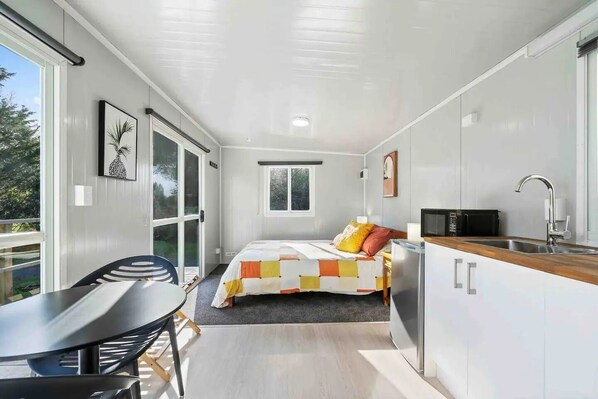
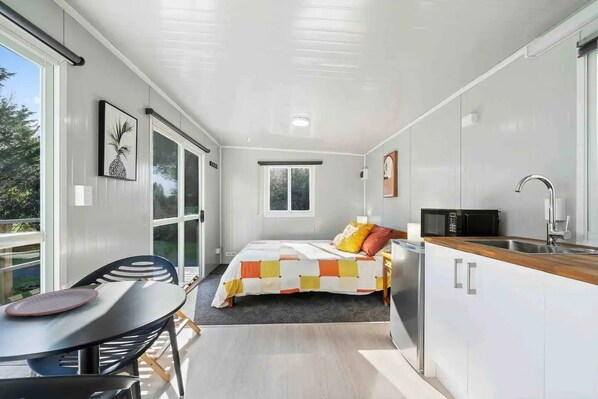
+ plate [4,288,99,317]
